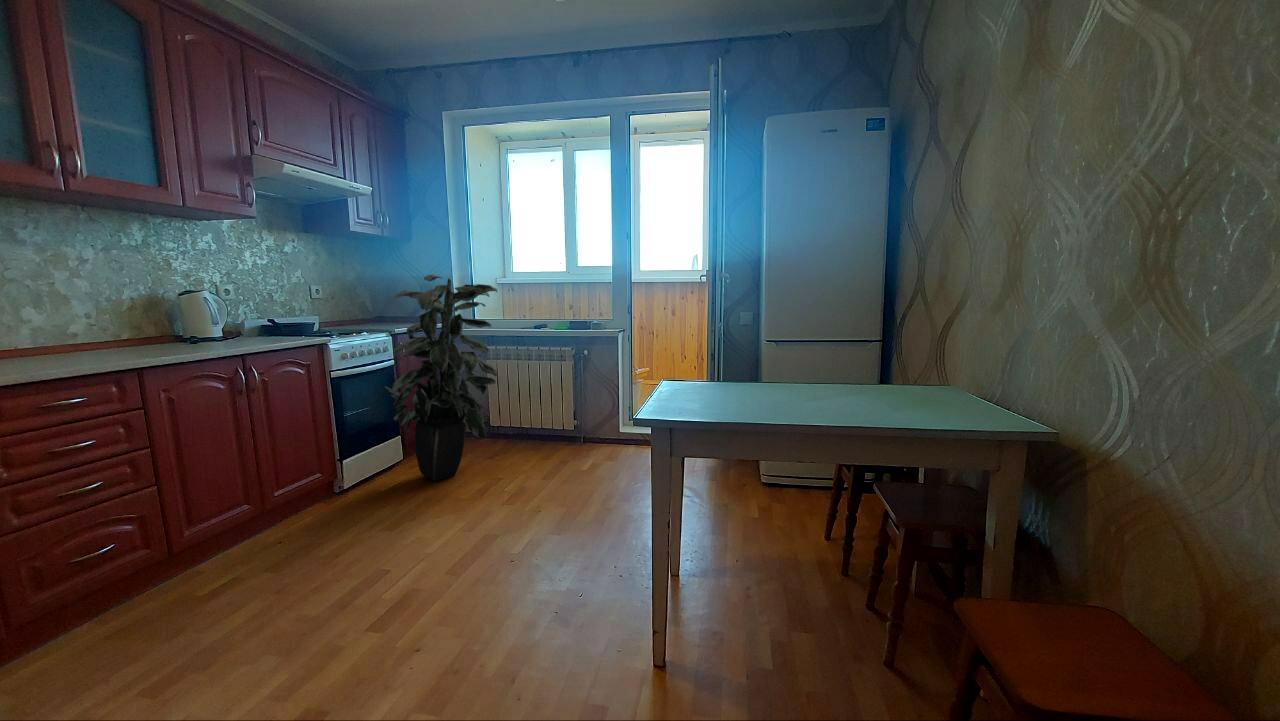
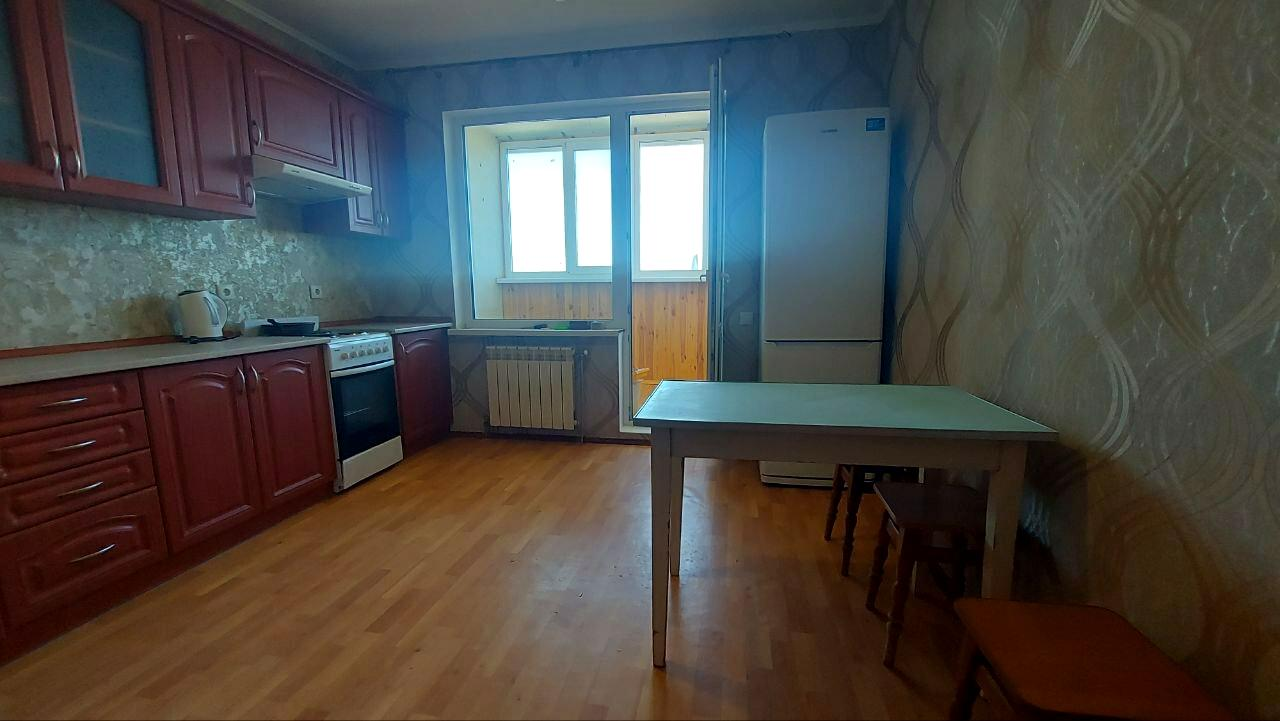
- indoor plant [381,274,499,482]
